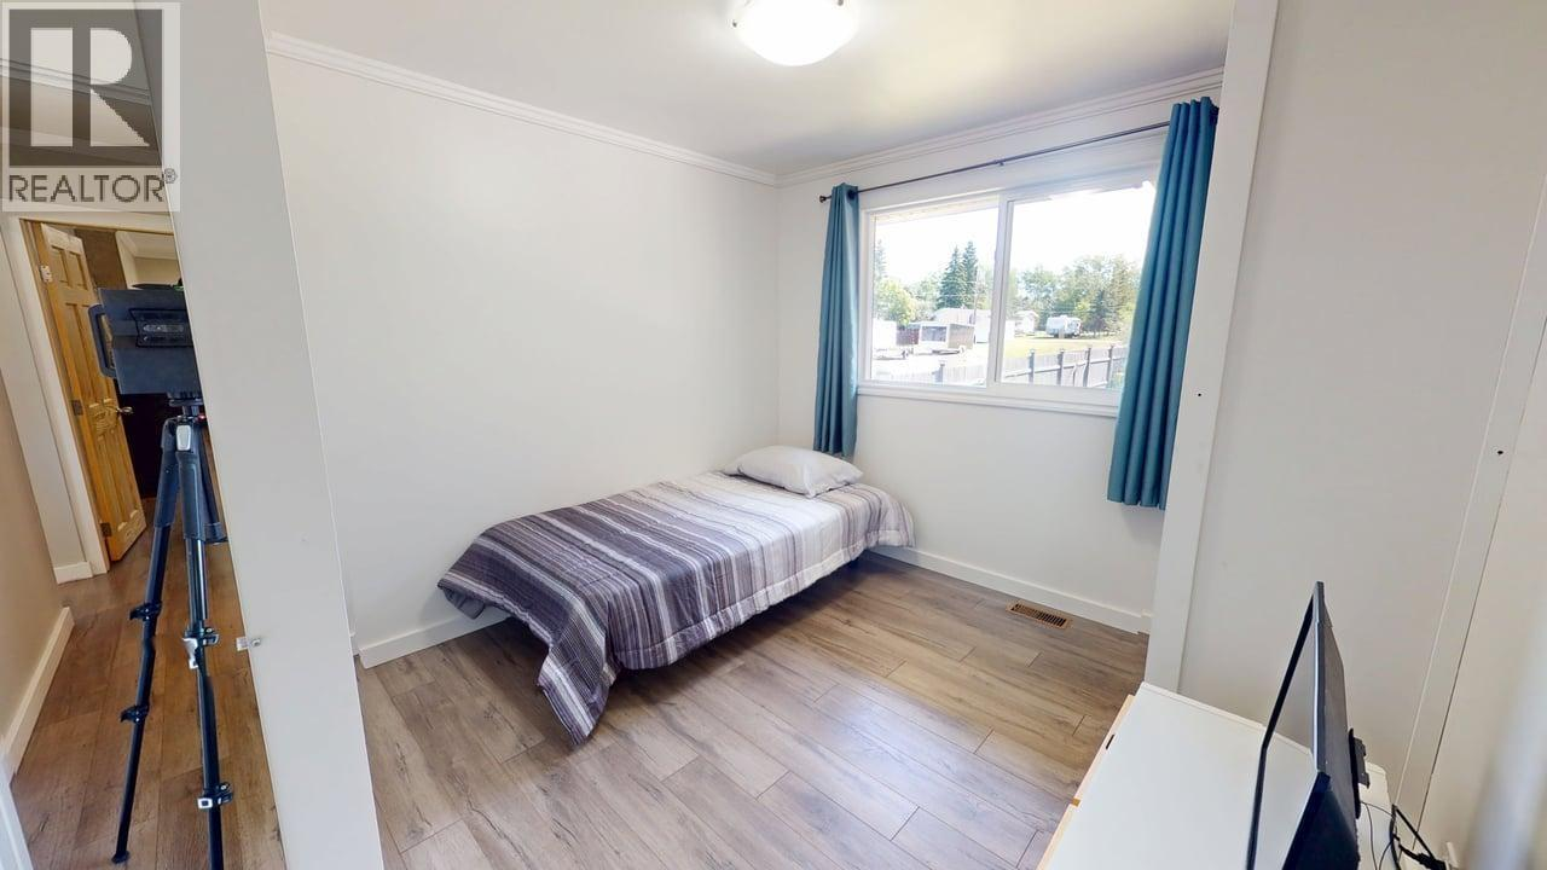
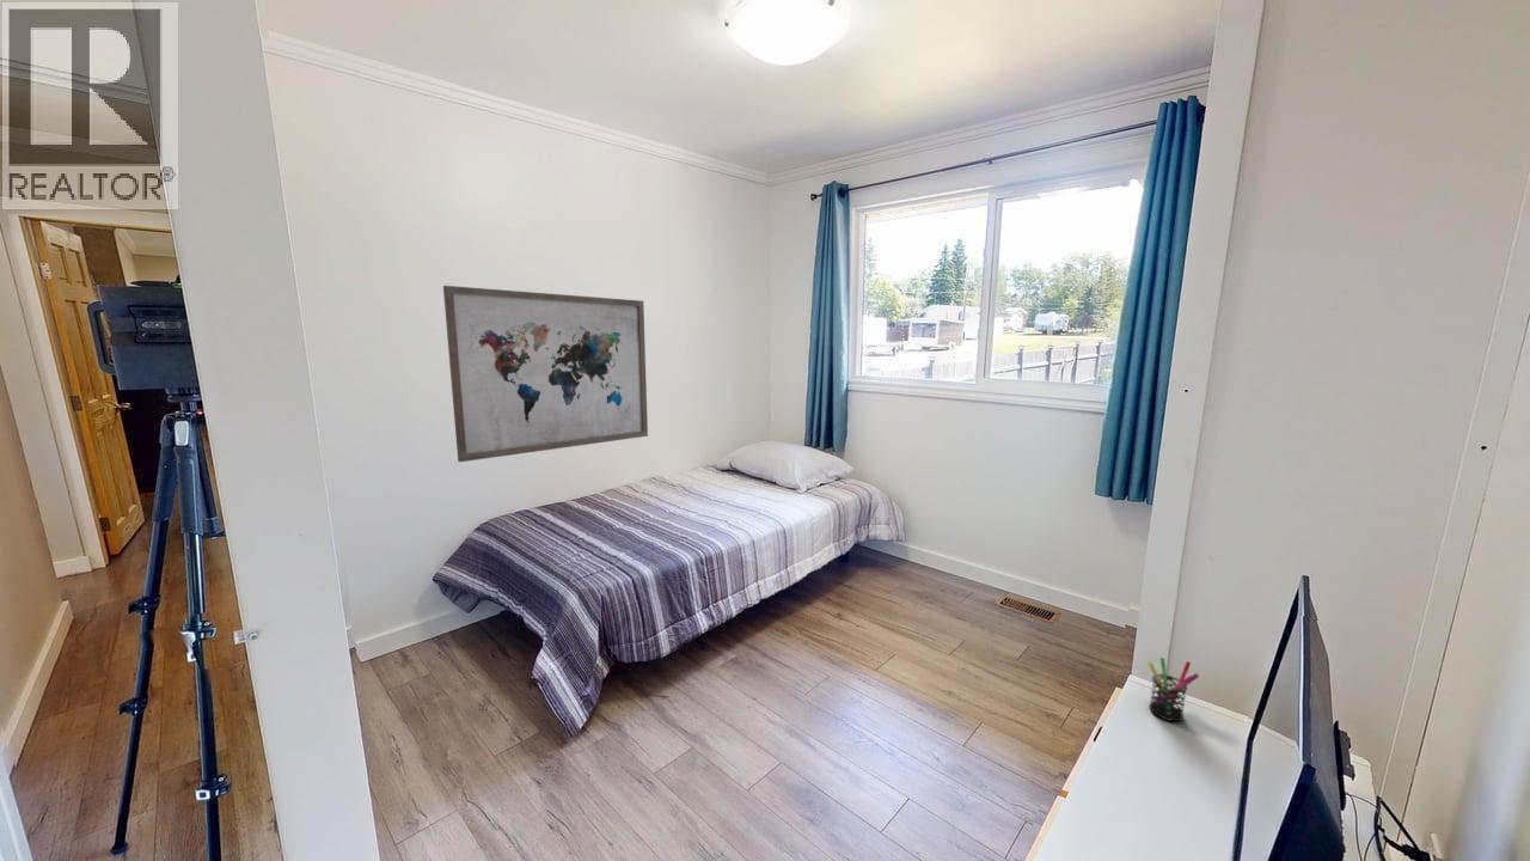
+ pen holder [1146,657,1200,722]
+ wall art [442,285,649,463]
